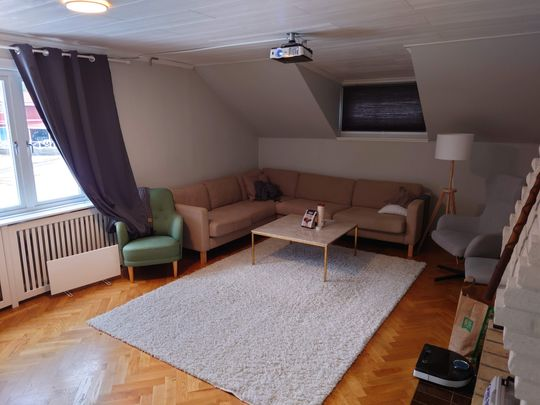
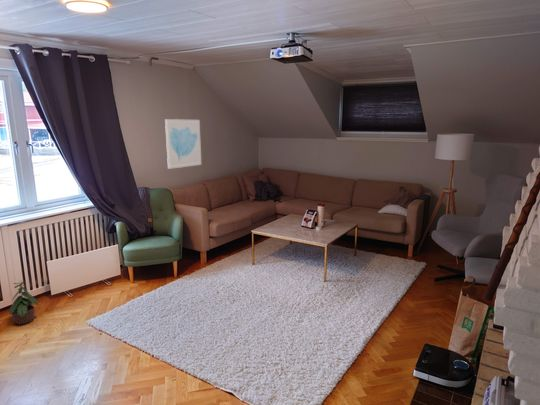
+ potted plant [8,278,39,325]
+ wall art [164,118,203,170]
